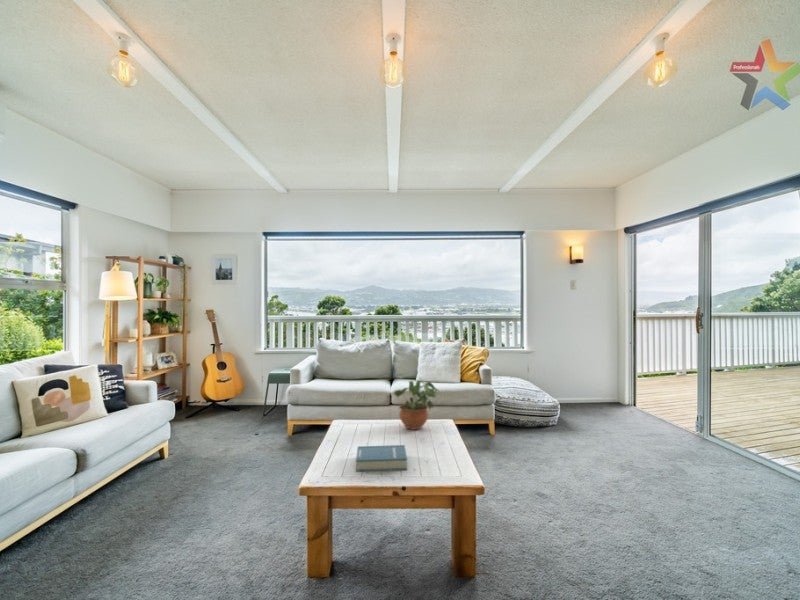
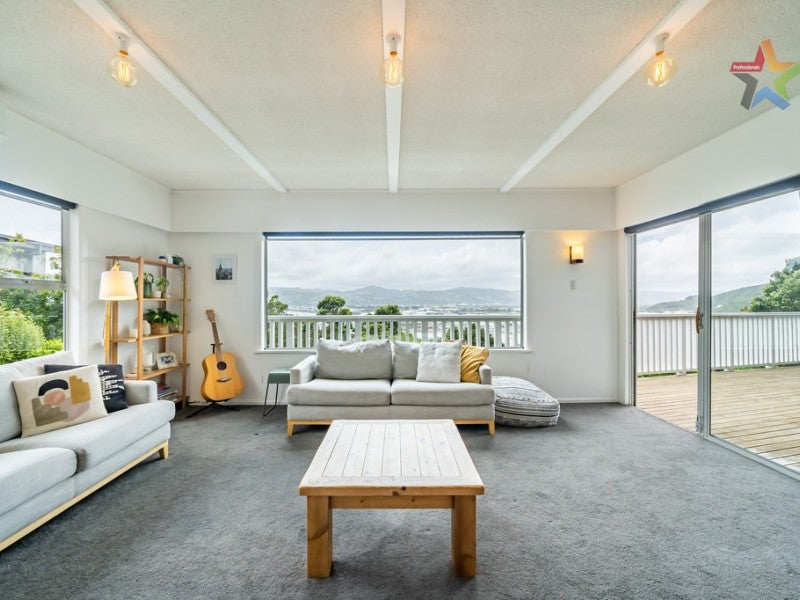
- hardback book [355,444,408,473]
- potted plant [393,377,440,431]
